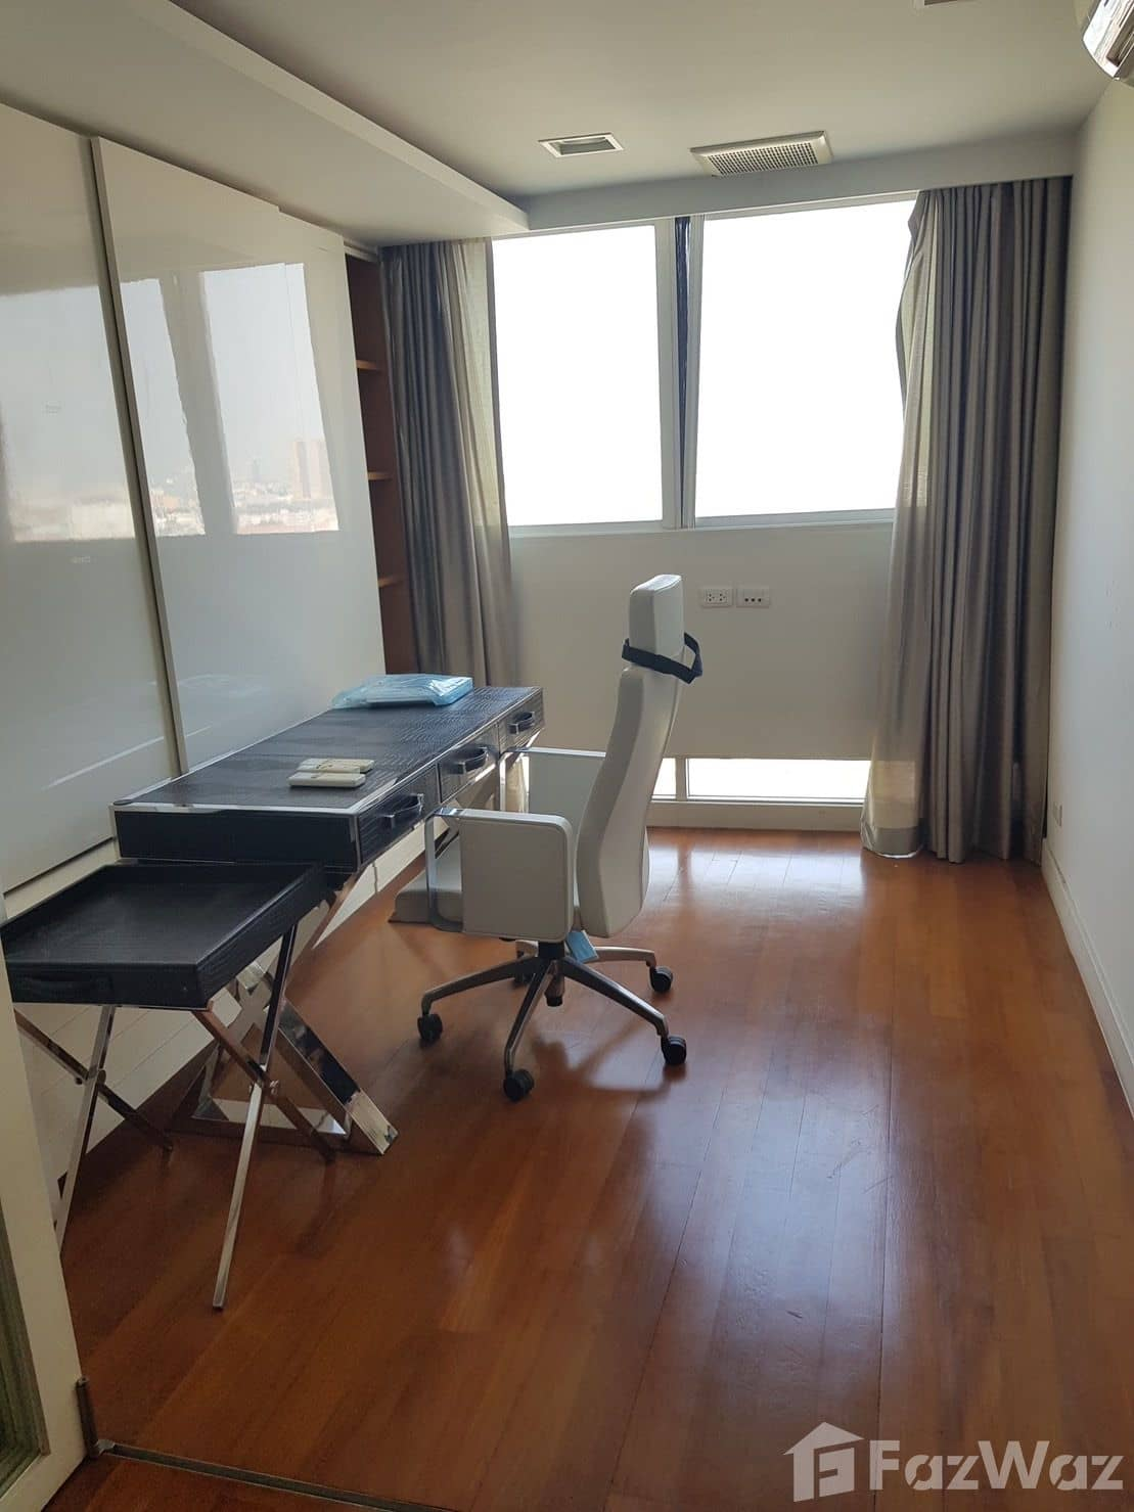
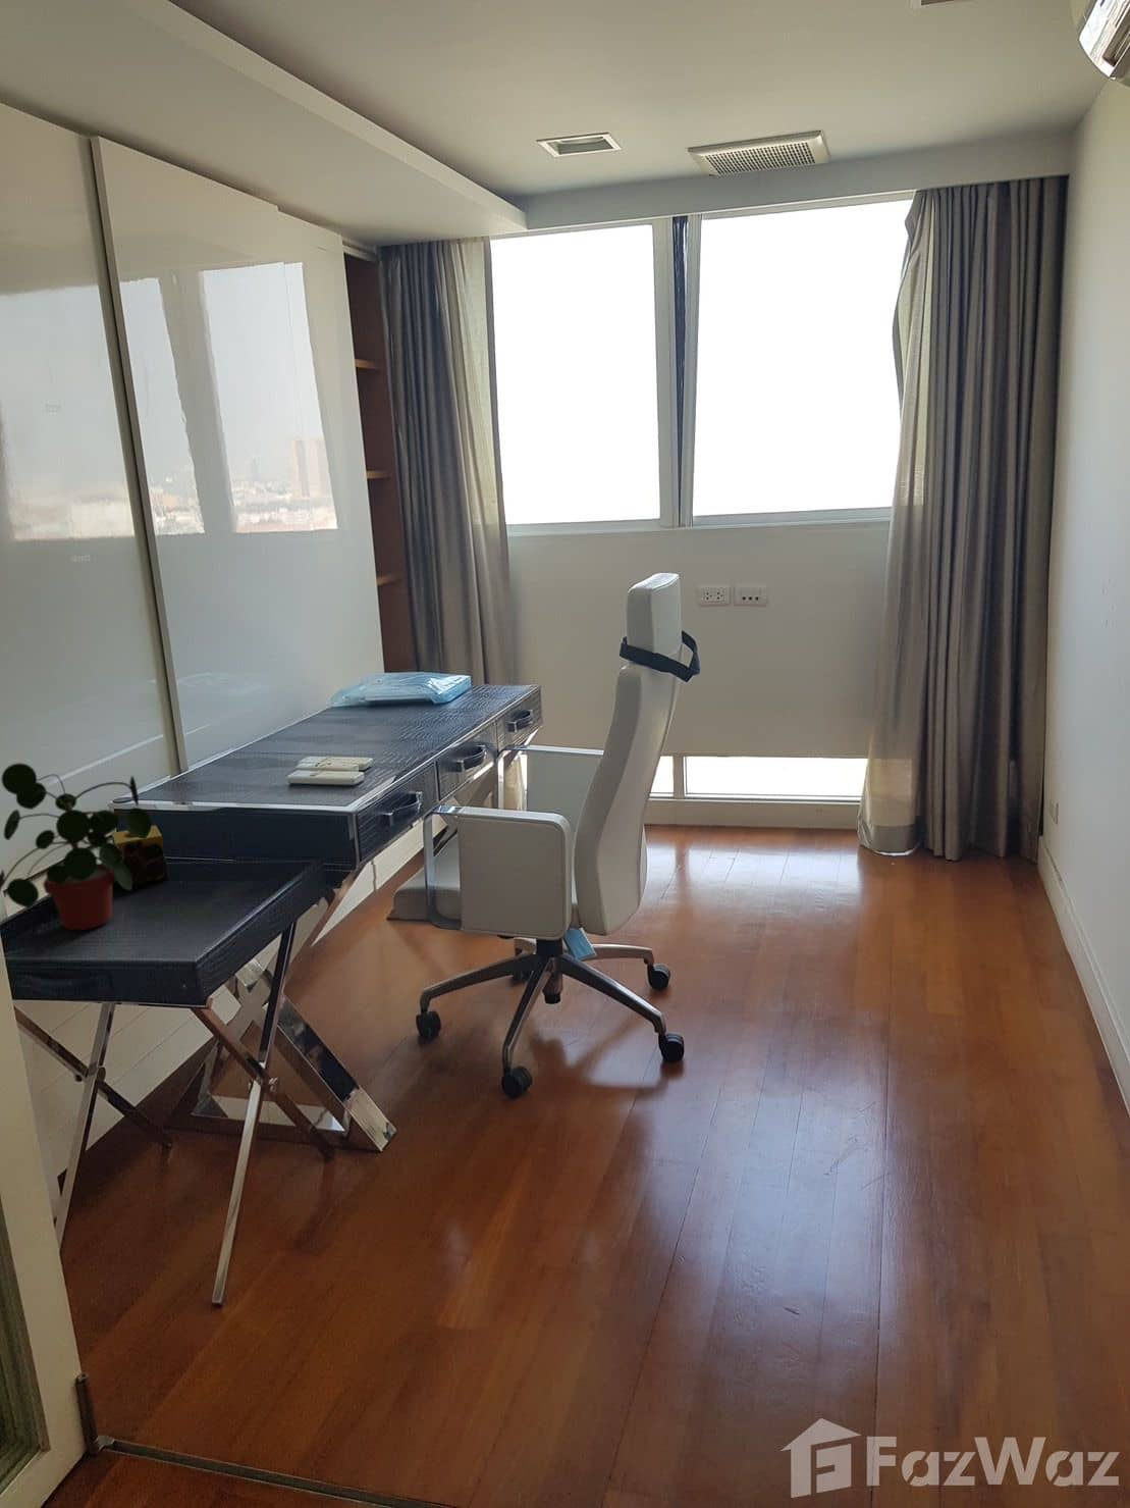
+ candle [110,825,170,886]
+ potted plant [0,761,153,931]
